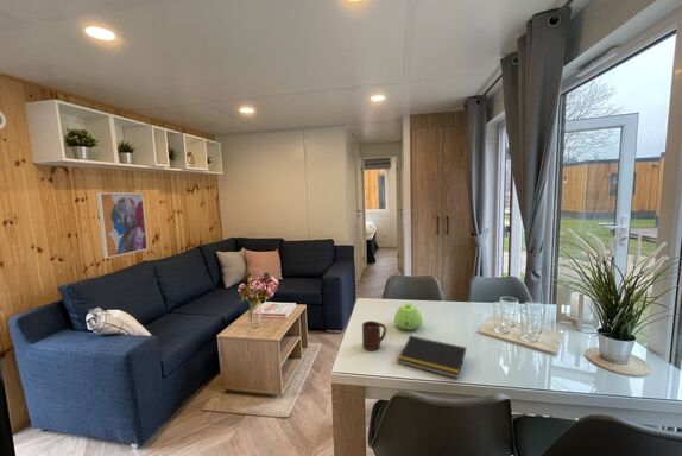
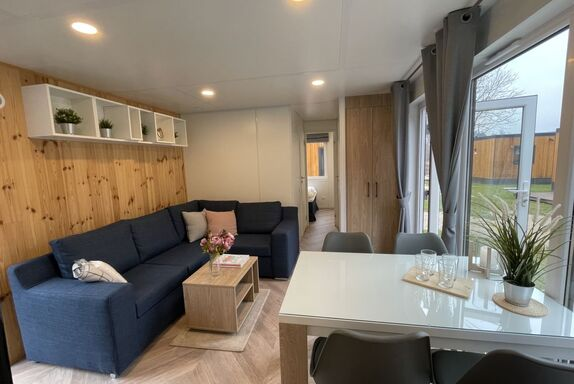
- cup [361,319,387,352]
- notepad [396,335,467,380]
- teapot [393,302,423,331]
- wall art [96,191,150,259]
